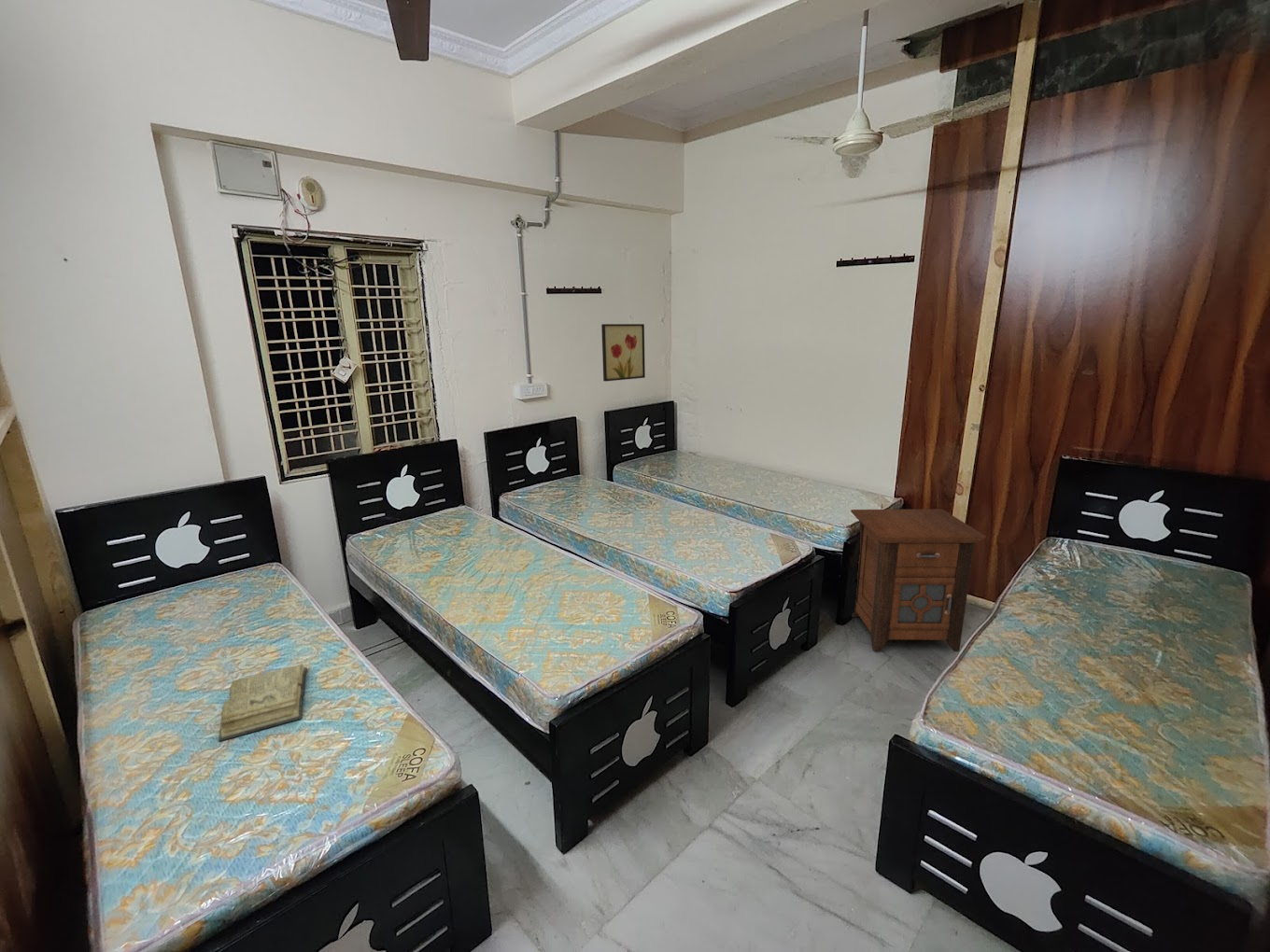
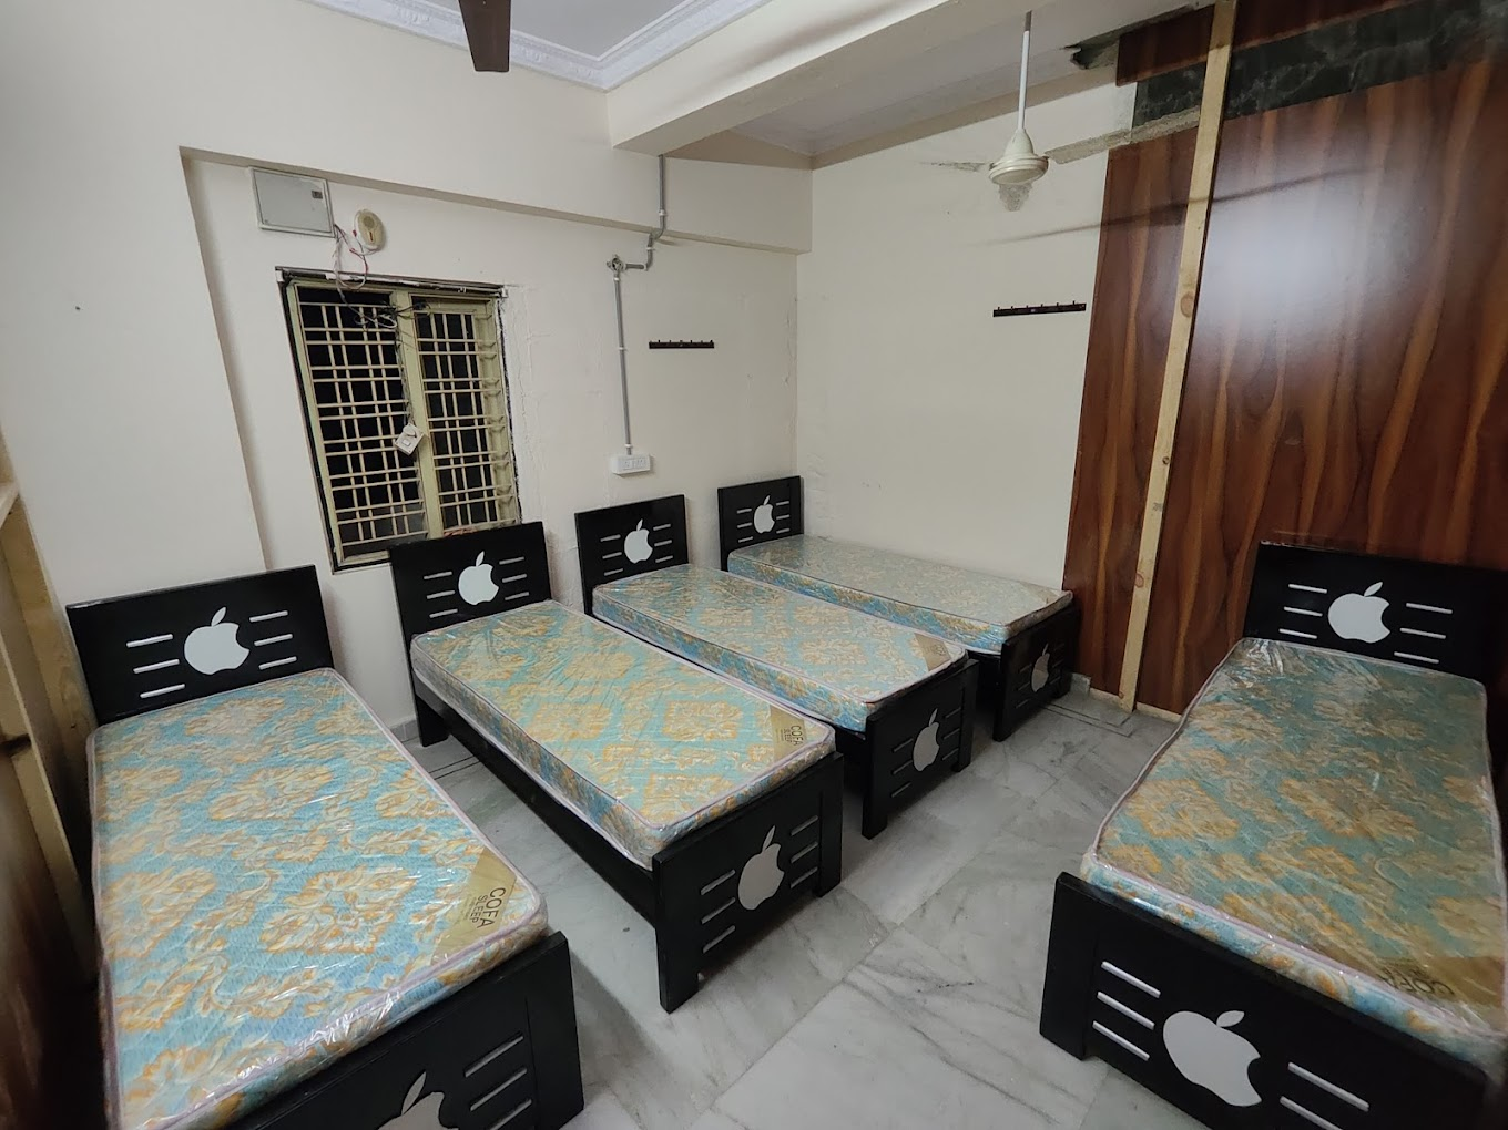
- nightstand [850,509,987,652]
- diary [218,663,308,743]
- wall art [600,323,646,383]
